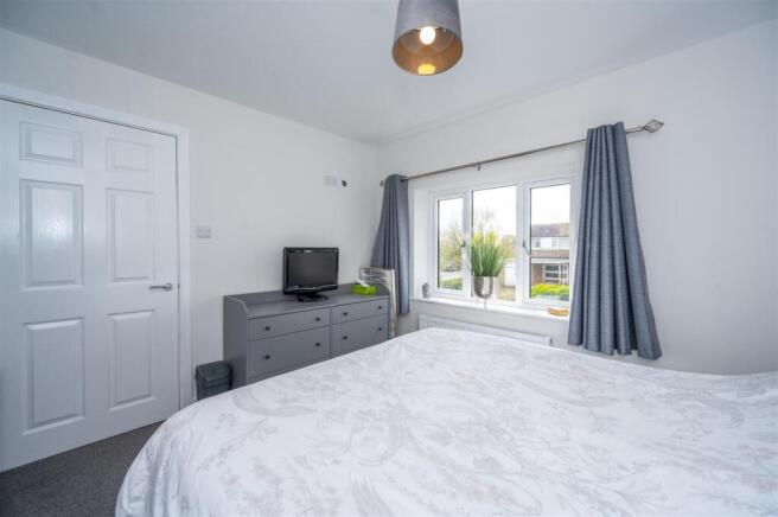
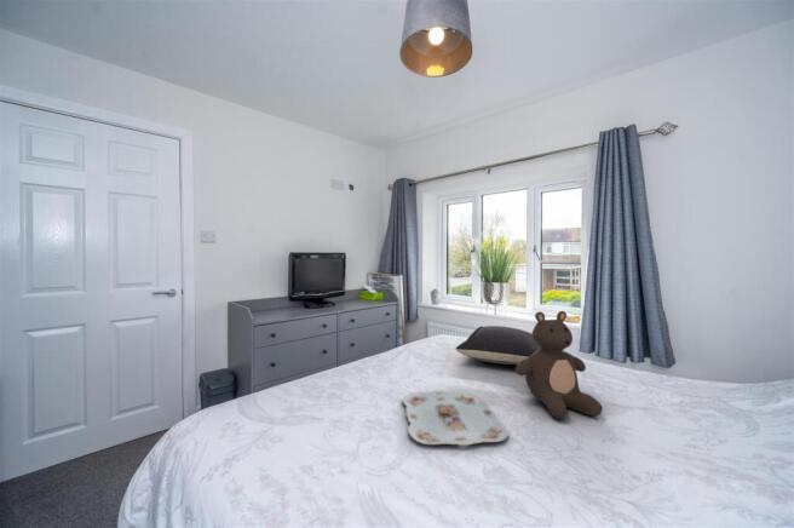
+ teddy bear [514,310,604,420]
+ serving tray [401,389,510,447]
+ pillow [455,325,541,366]
